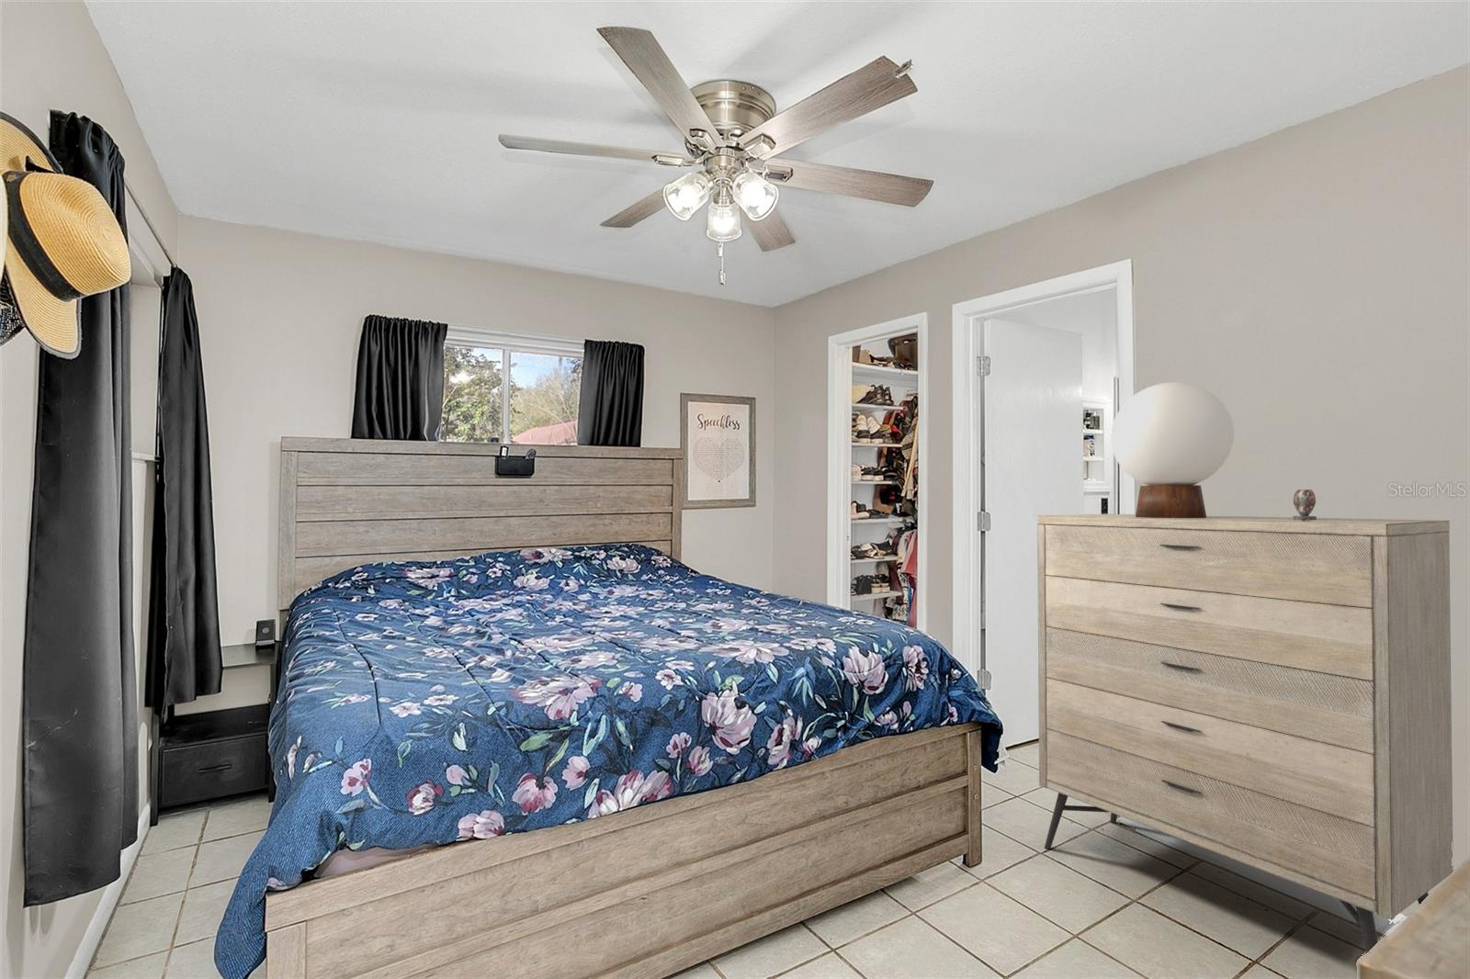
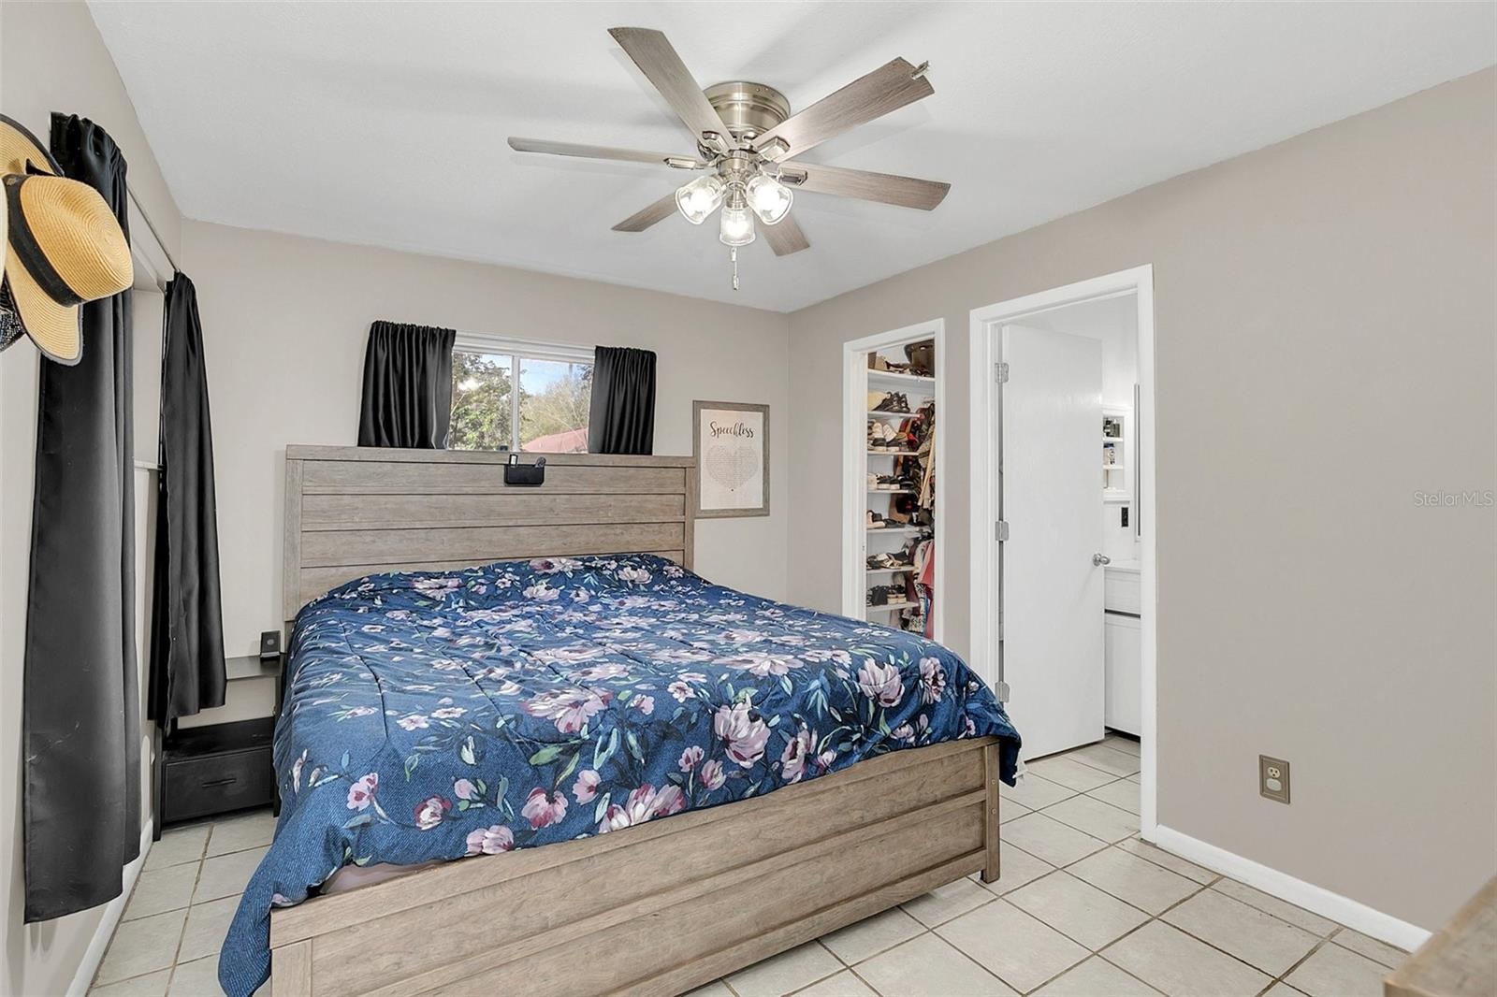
- dresser [1036,514,1455,953]
- decorative vase [1292,488,1317,521]
- table lamp [1109,381,1235,518]
